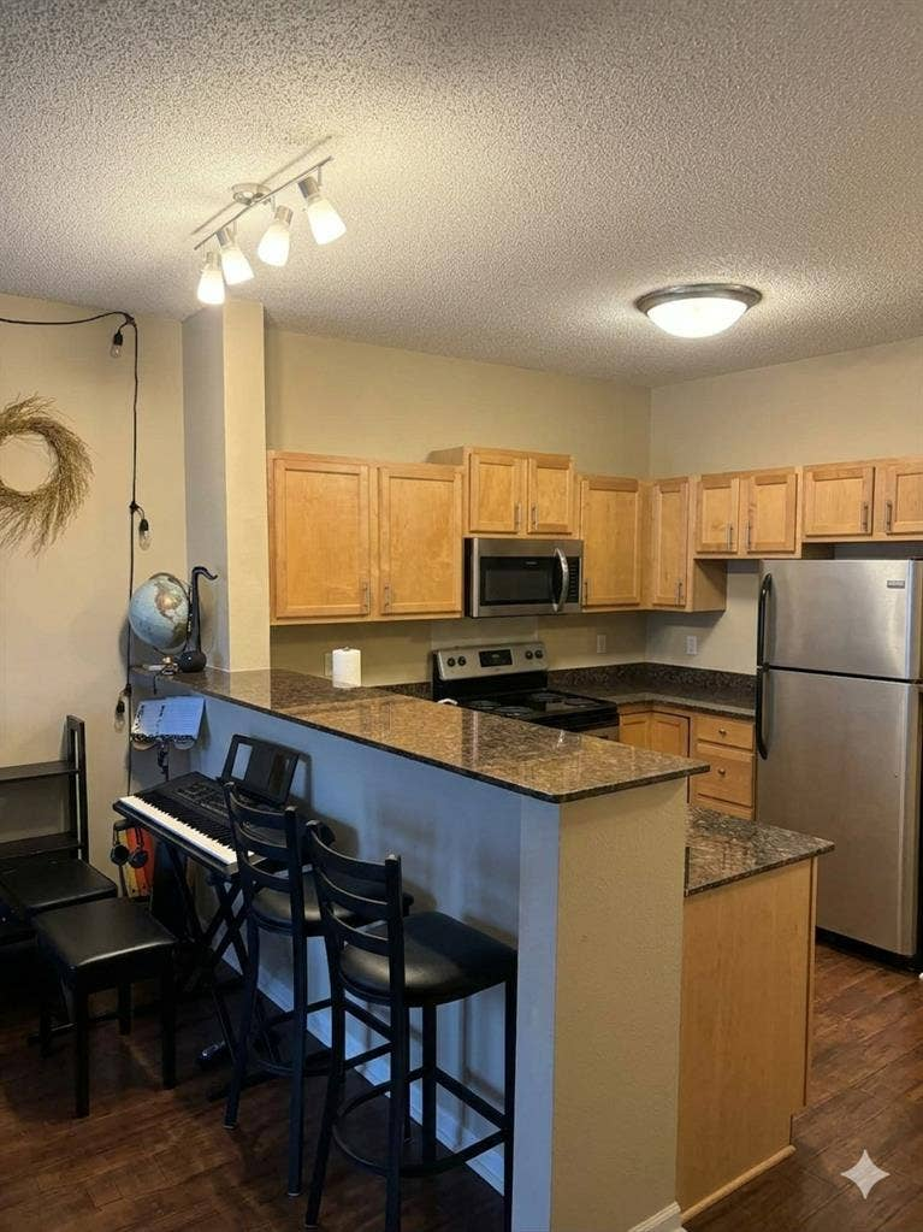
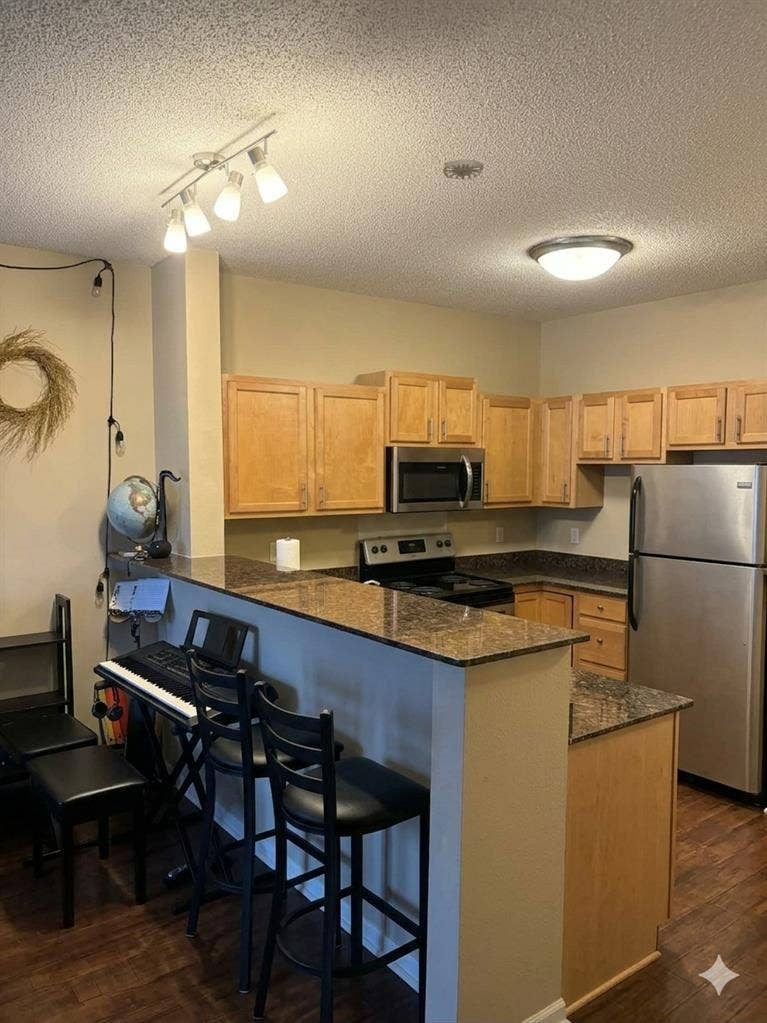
+ smoke detector [442,158,485,180]
